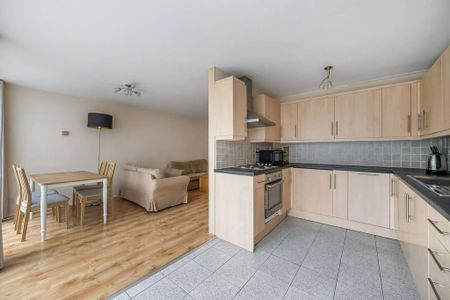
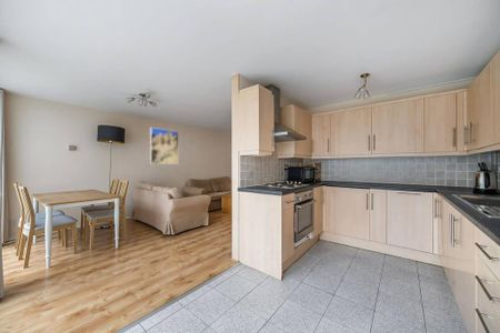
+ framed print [149,127,180,165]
